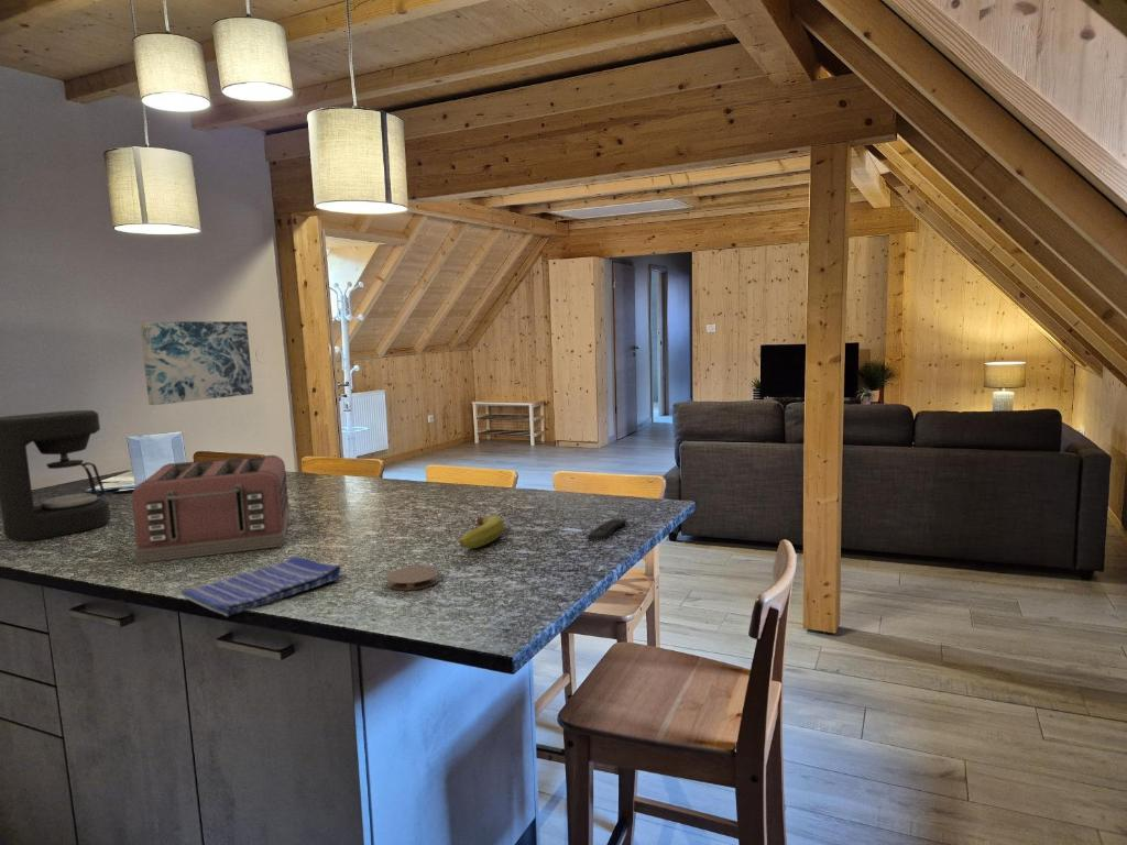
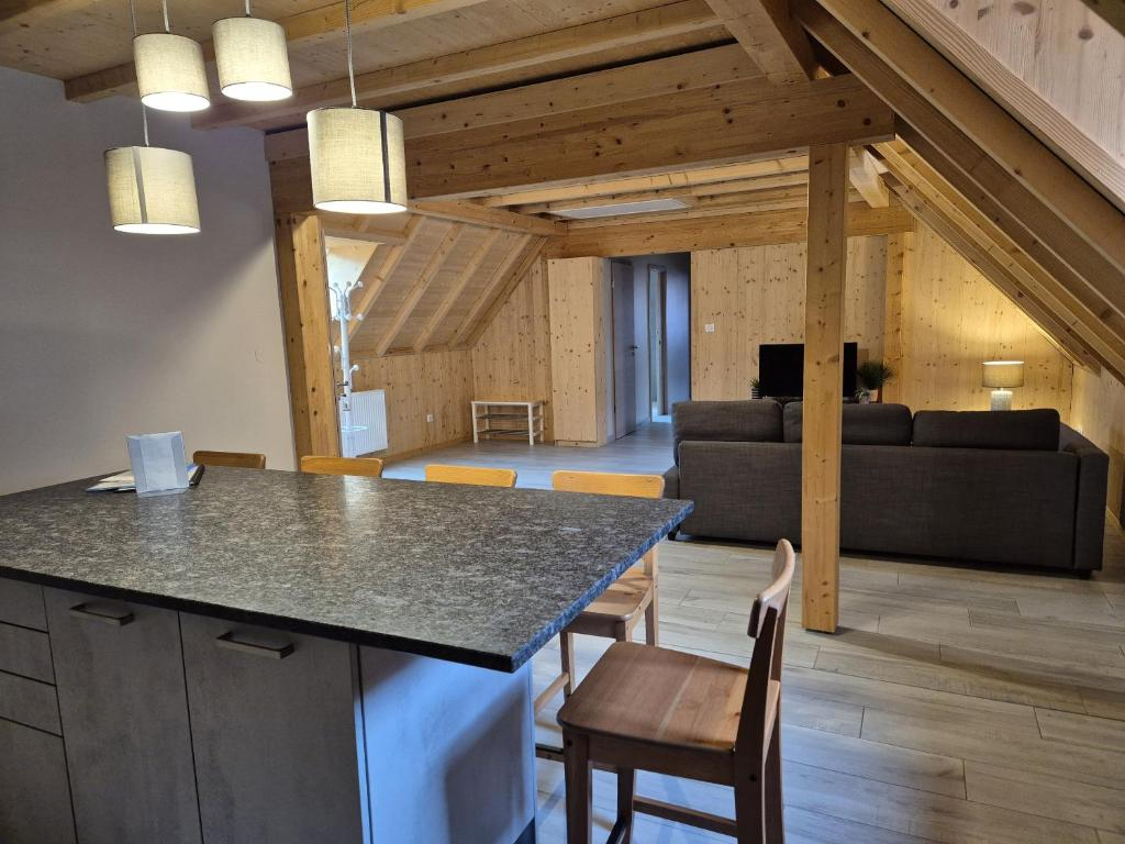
- wall art [139,320,254,406]
- remote control [587,517,628,541]
- toaster [131,454,292,564]
- coaster [384,564,440,592]
- fruit [459,515,506,550]
- dish towel [179,556,342,617]
- coffee maker [0,409,111,542]
